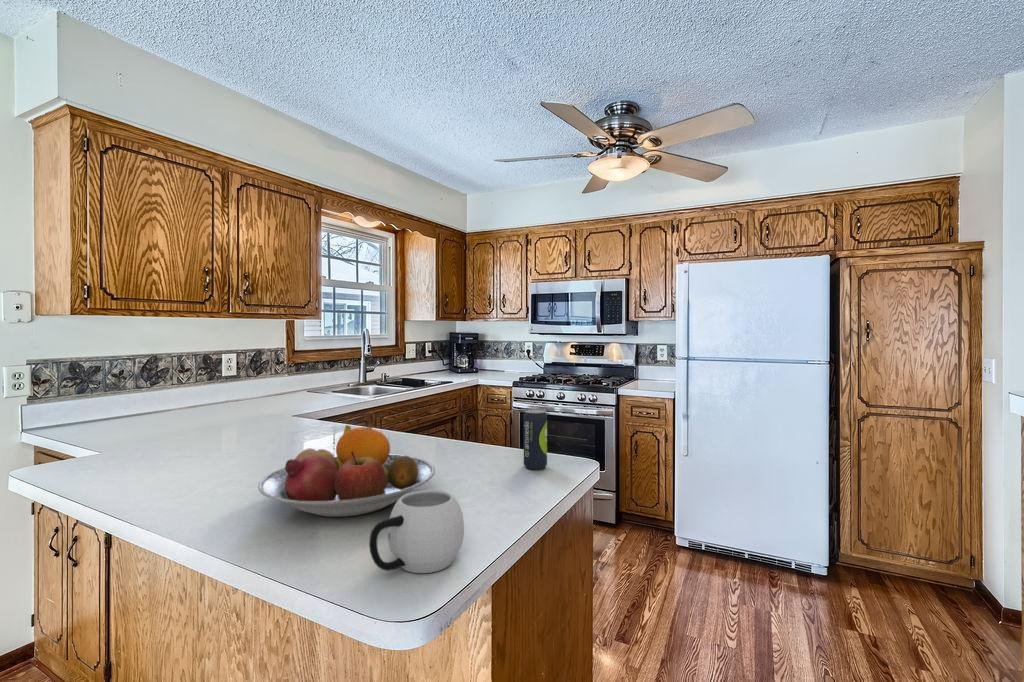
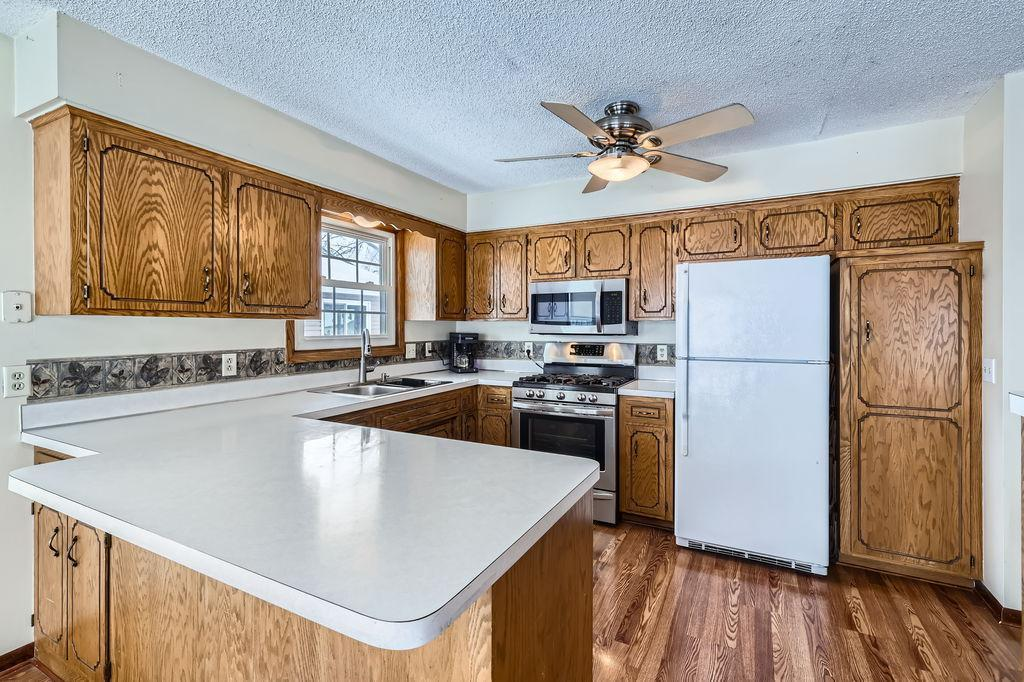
- mug [368,489,465,574]
- fruit bowl [257,424,436,518]
- beverage can [523,408,548,470]
